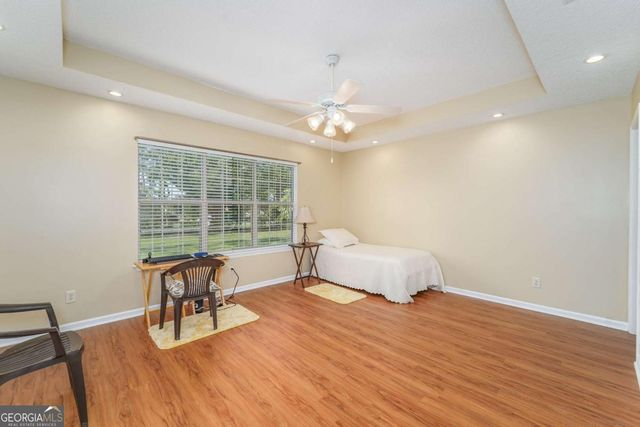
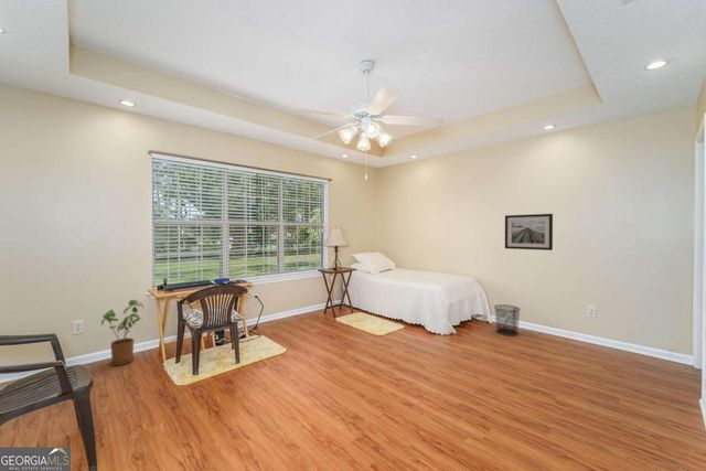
+ house plant [100,299,145,366]
+ wall art [504,213,554,251]
+ waste bin [493,303,522,336]
